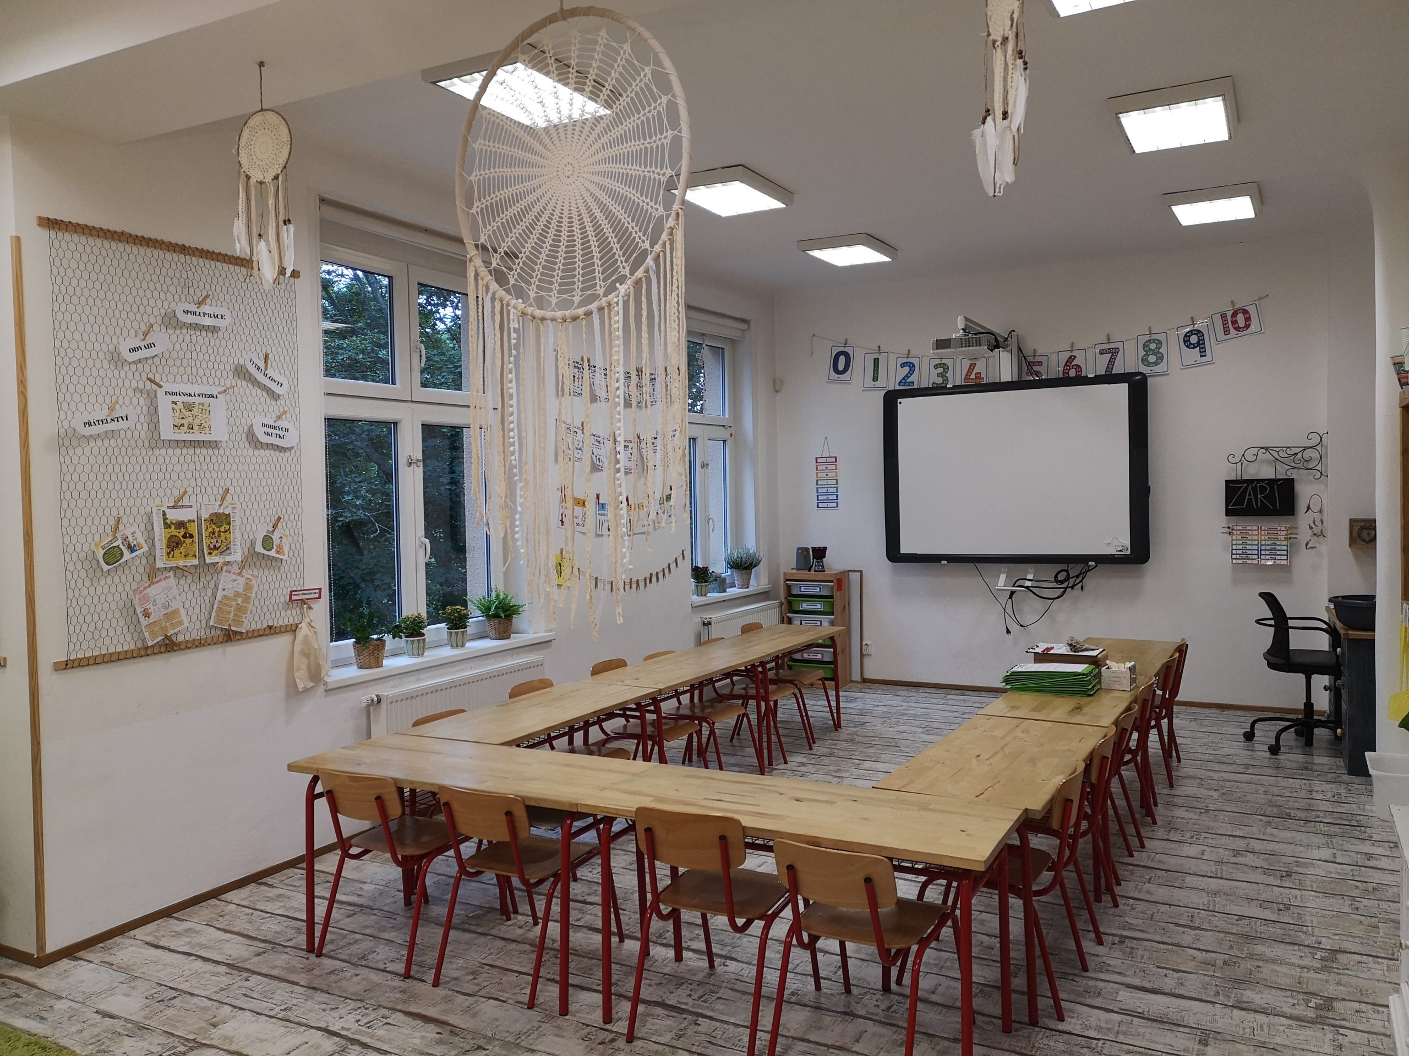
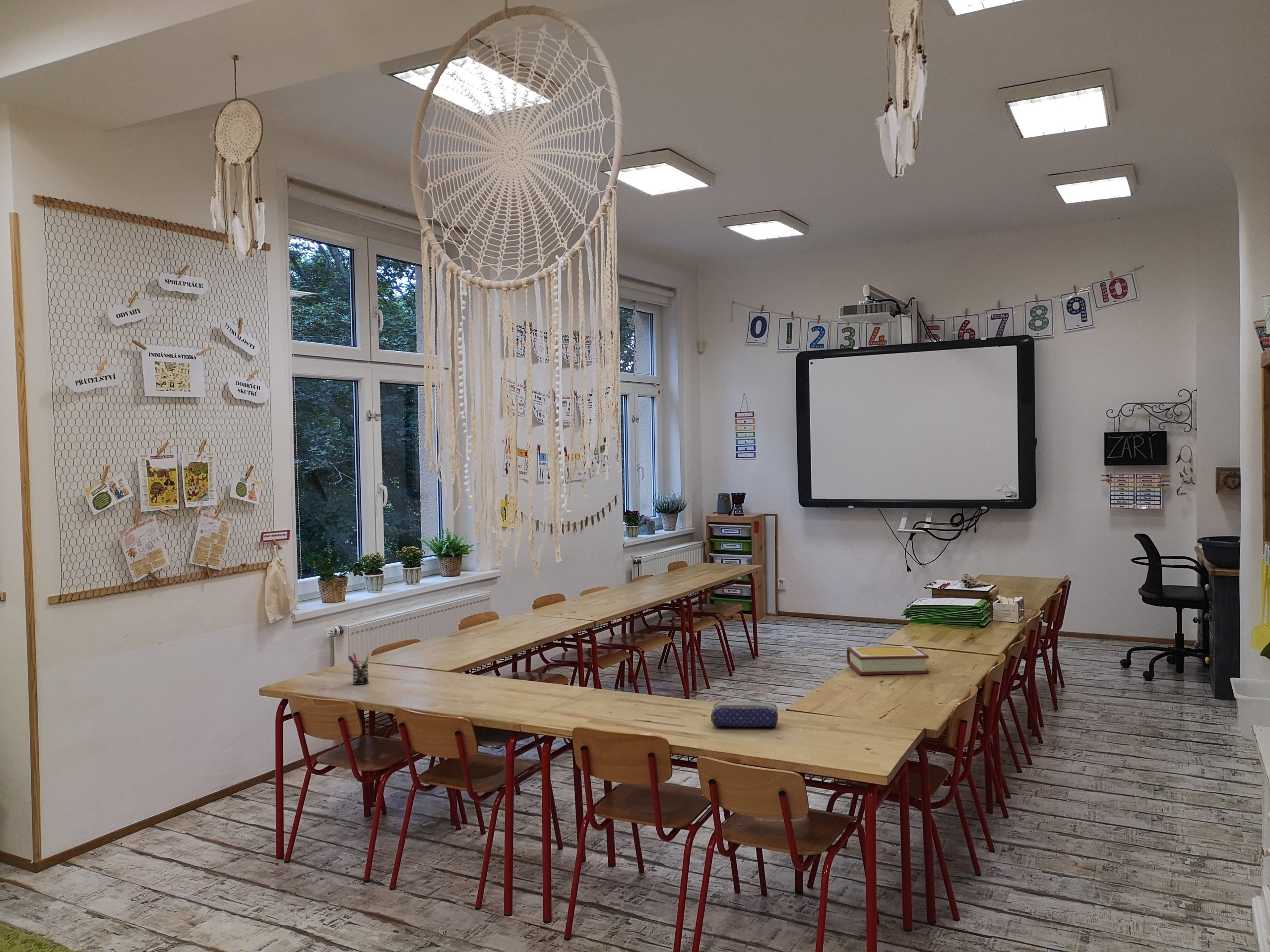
+ pencil case [710,701,778,728]
+ pen holder [348,653,370,685]
+ book [846,645,929,675]
